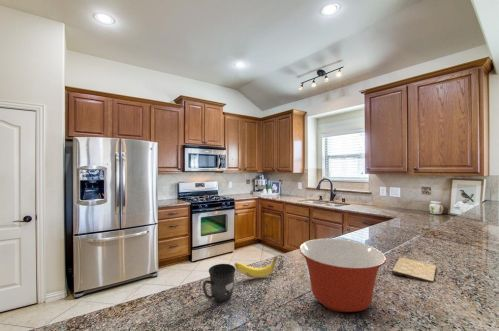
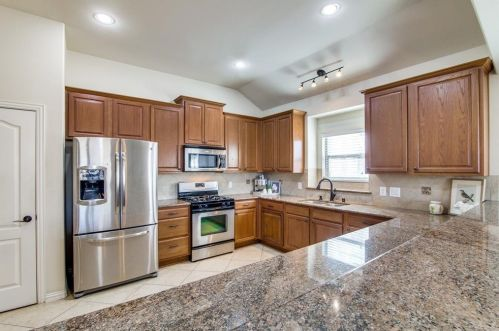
- mug [202,263,236,303]
- mixing bowl [298,238,387,313]
- banana [234,255,278,279]
- cutting board [391,256,437,283]
